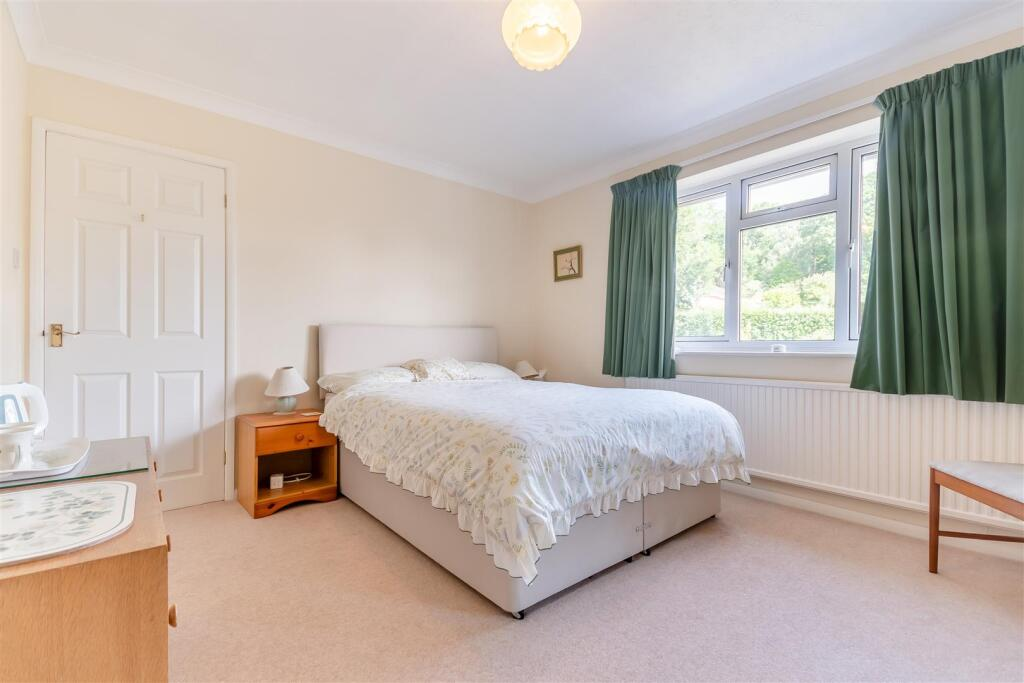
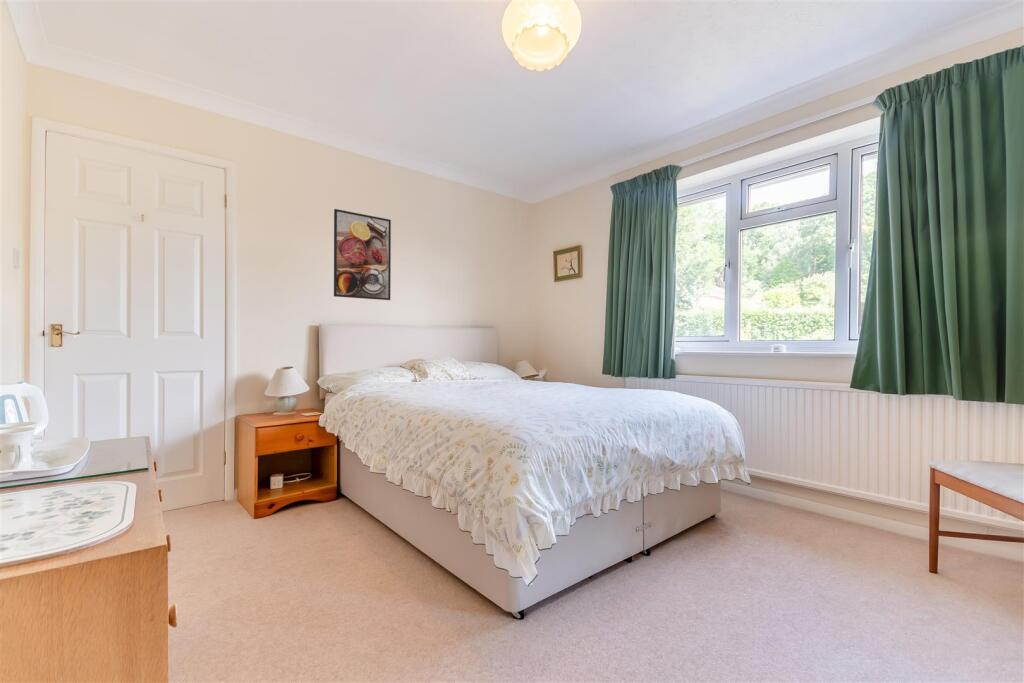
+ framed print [333,208,392,301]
